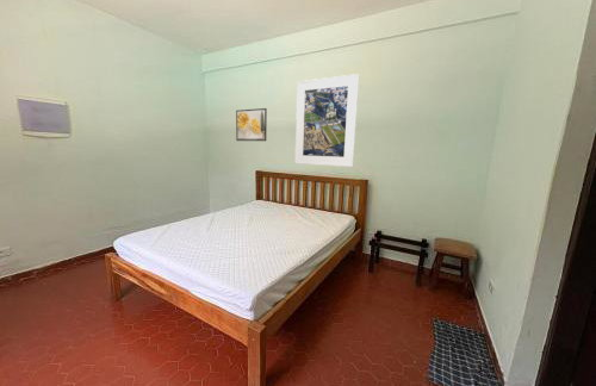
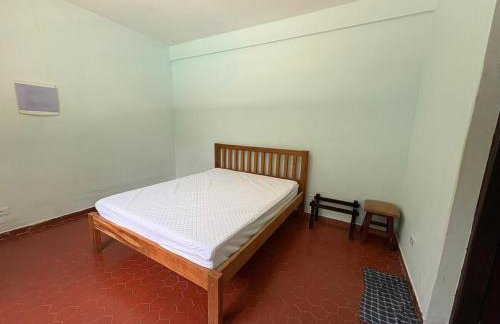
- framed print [235,107,268,142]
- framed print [293,73,360,168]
